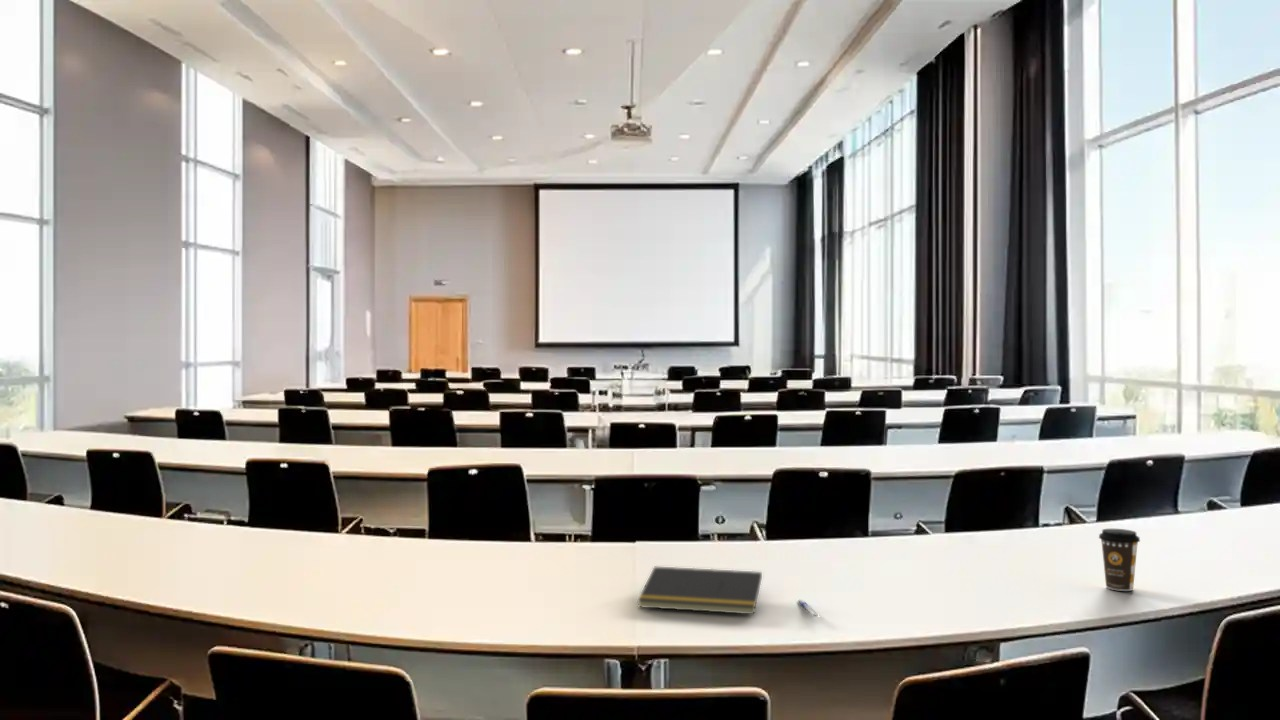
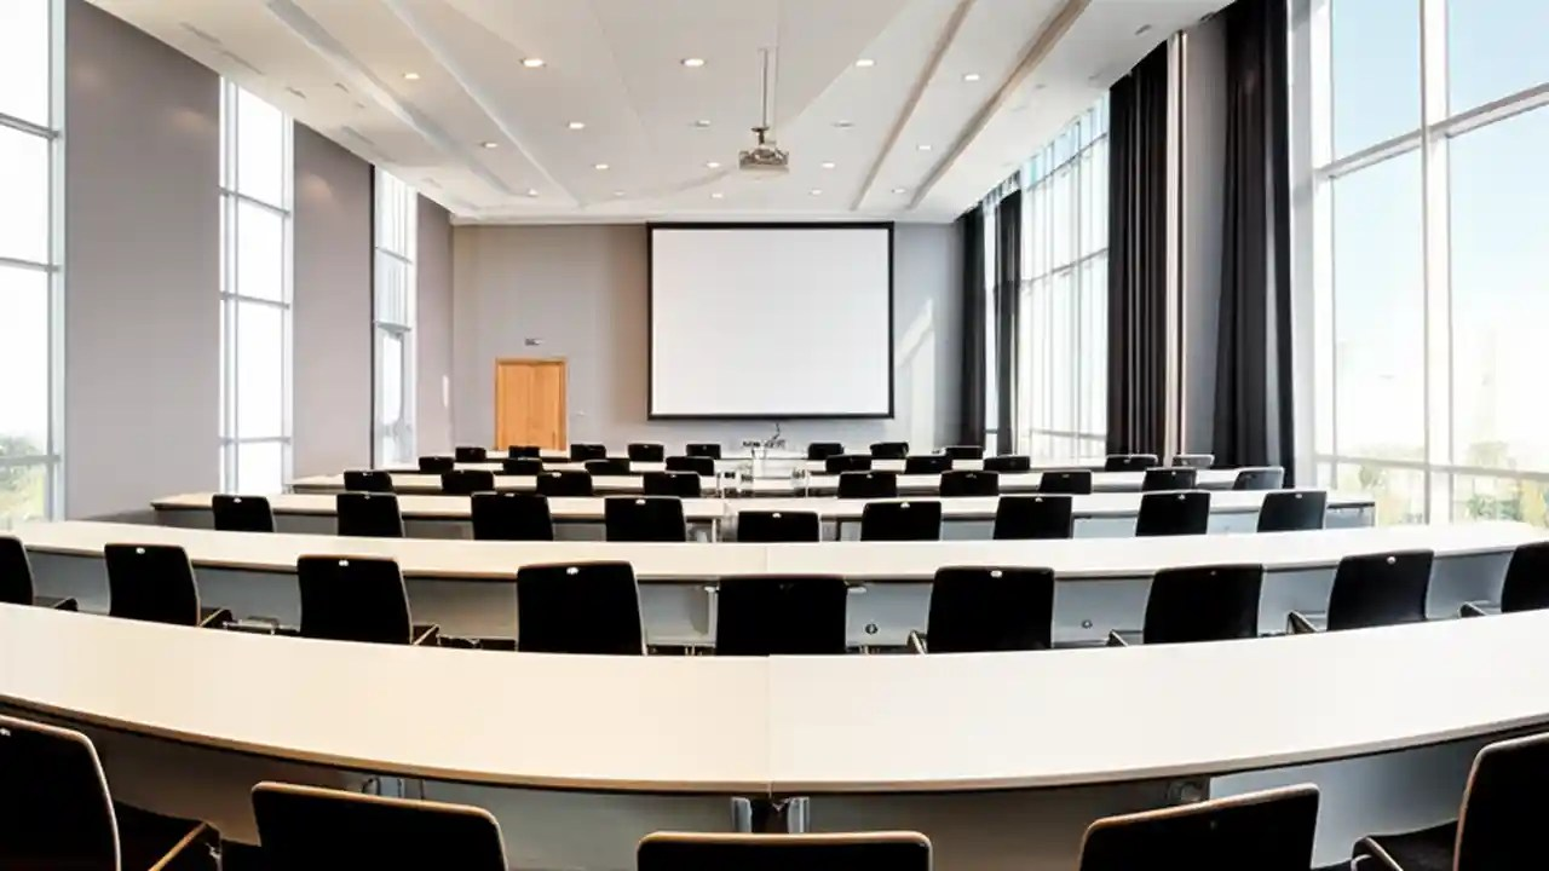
- pen [796,598,817,618]
- notepad [636,566,763,615]
- coffee cup [1098,528,1141,592]
